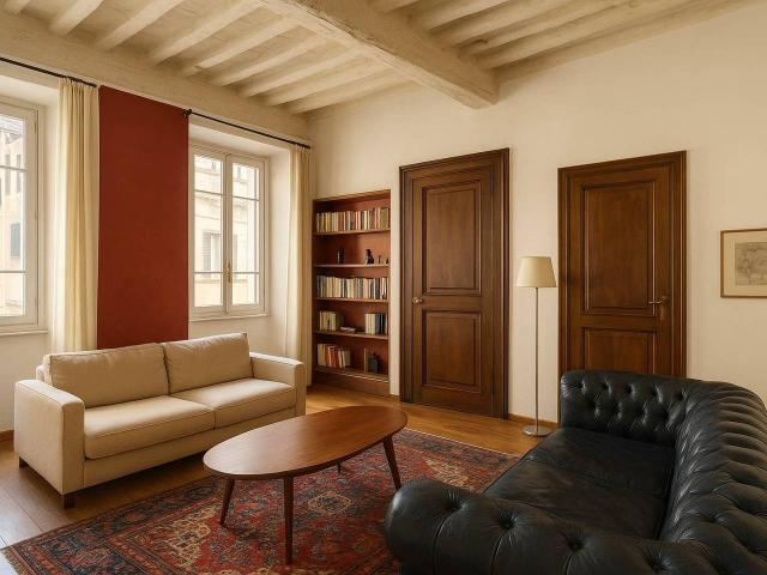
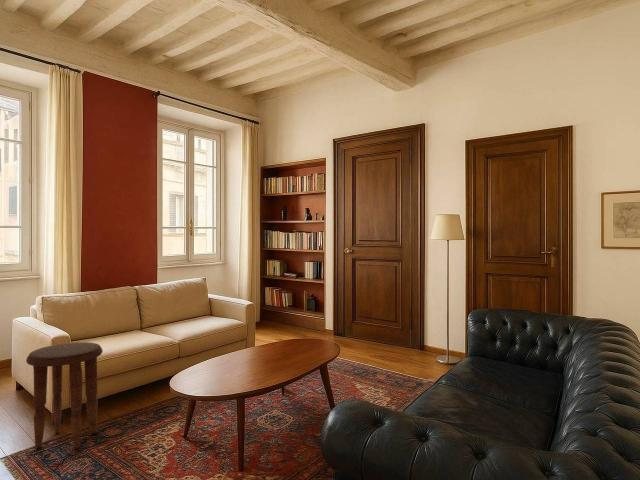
+ side table [25,341,104,450]
